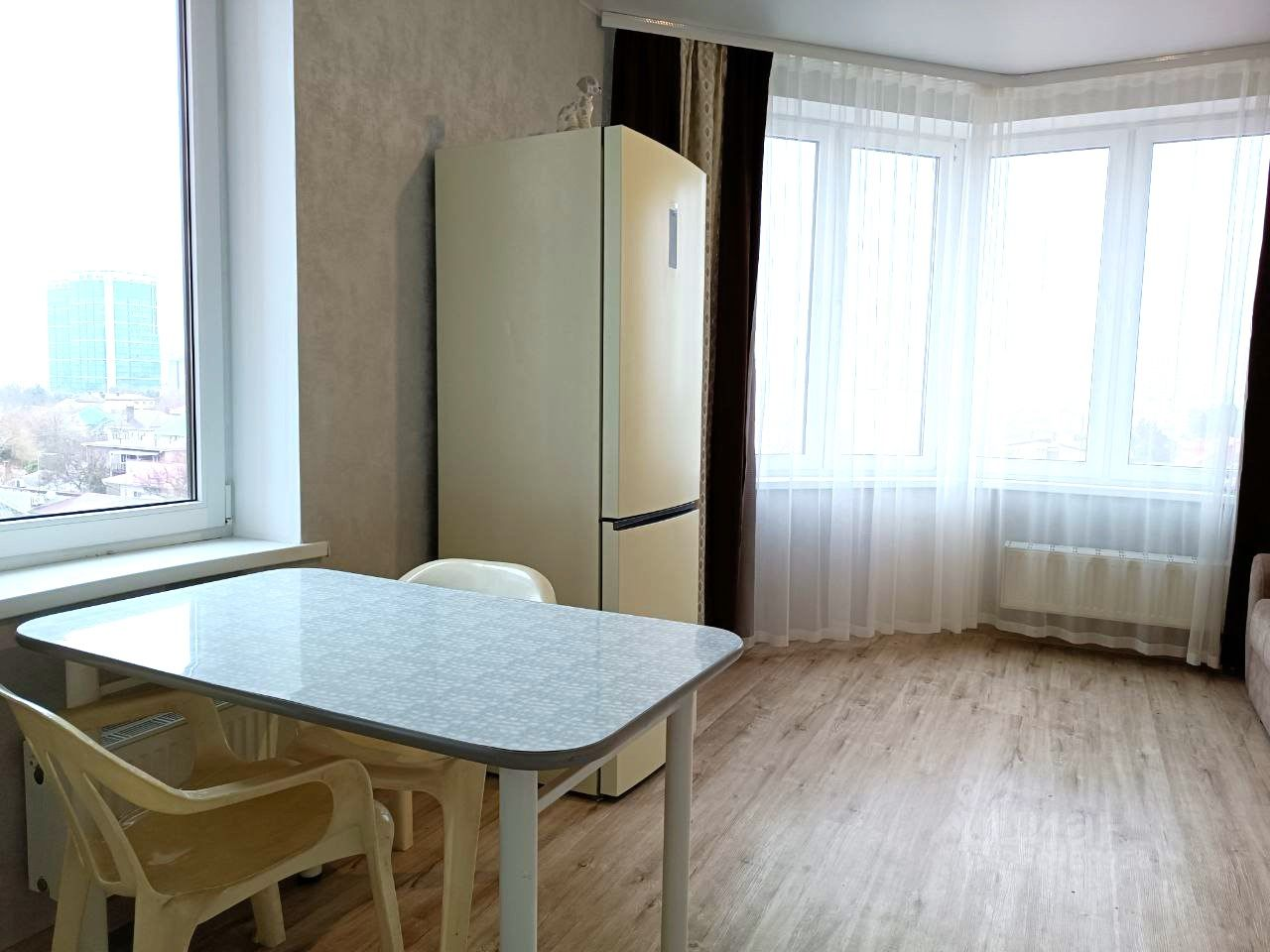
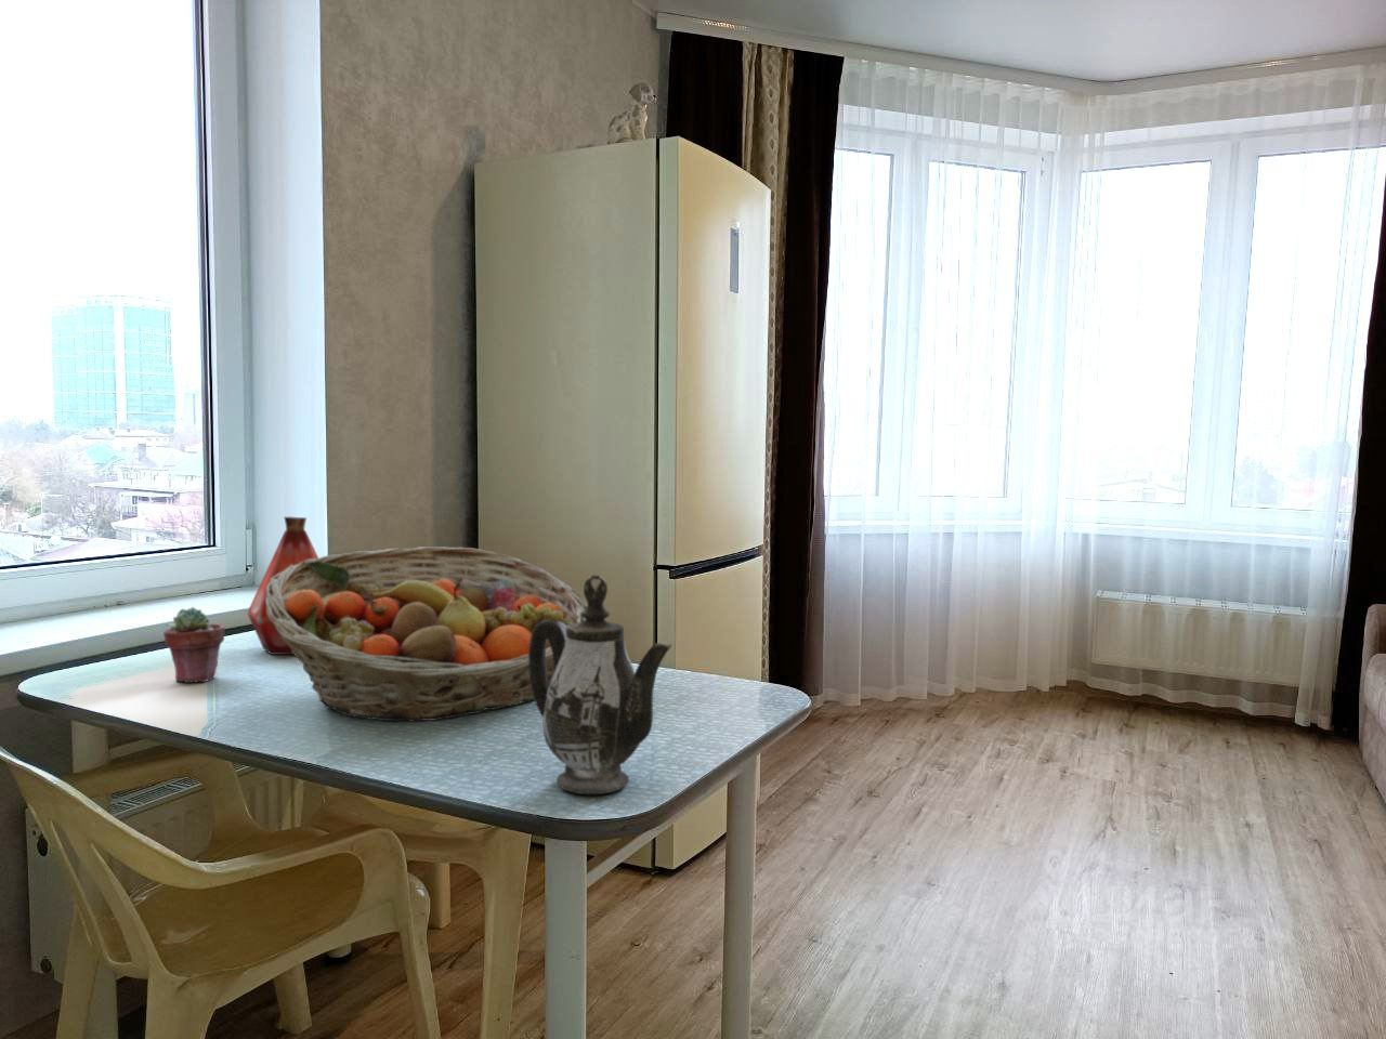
+ bottle [246,515,320,656]
+ teapot [528,574,672,796]
+ potted succulent [163,606,225,683]
+ fruit basket [266,546,588,721]
